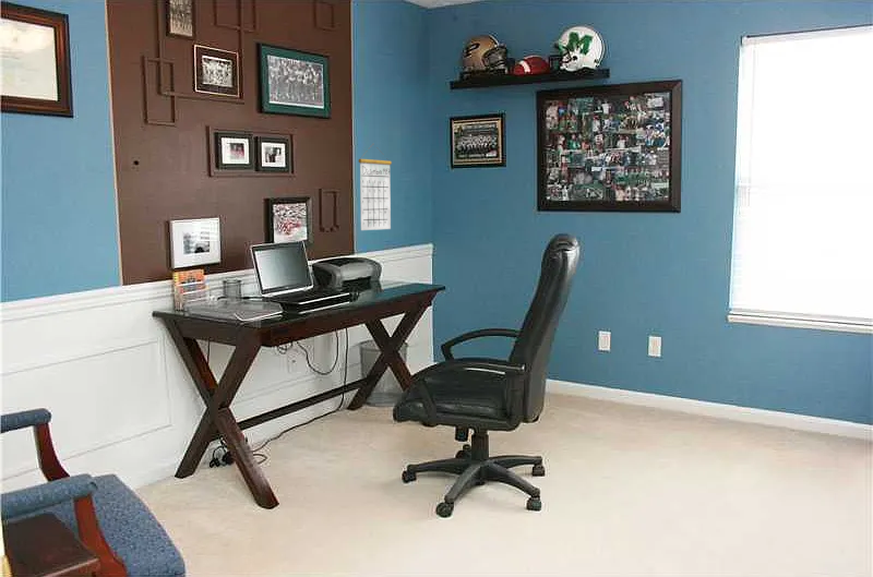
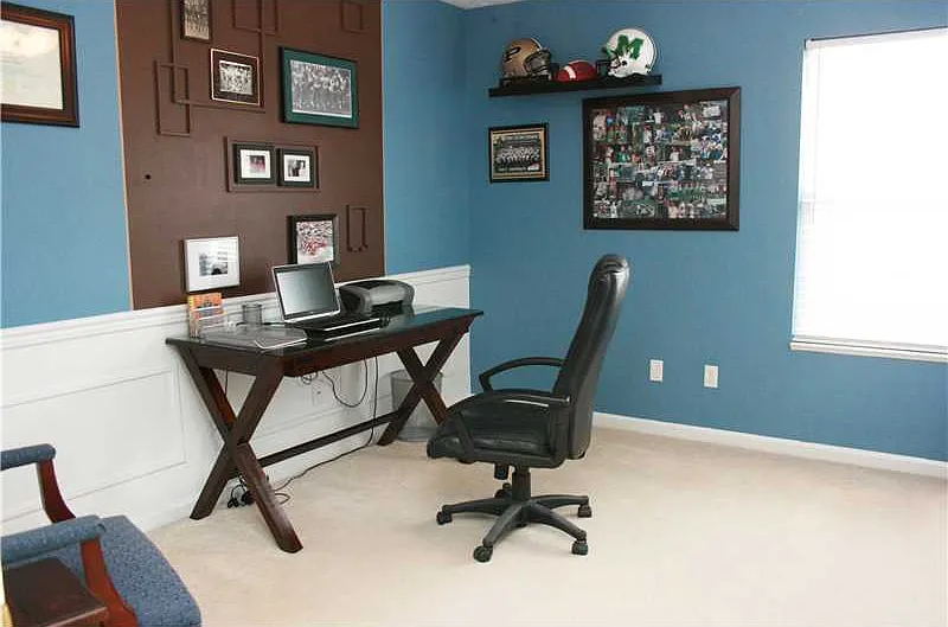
- calendar [358,144,393,231]
